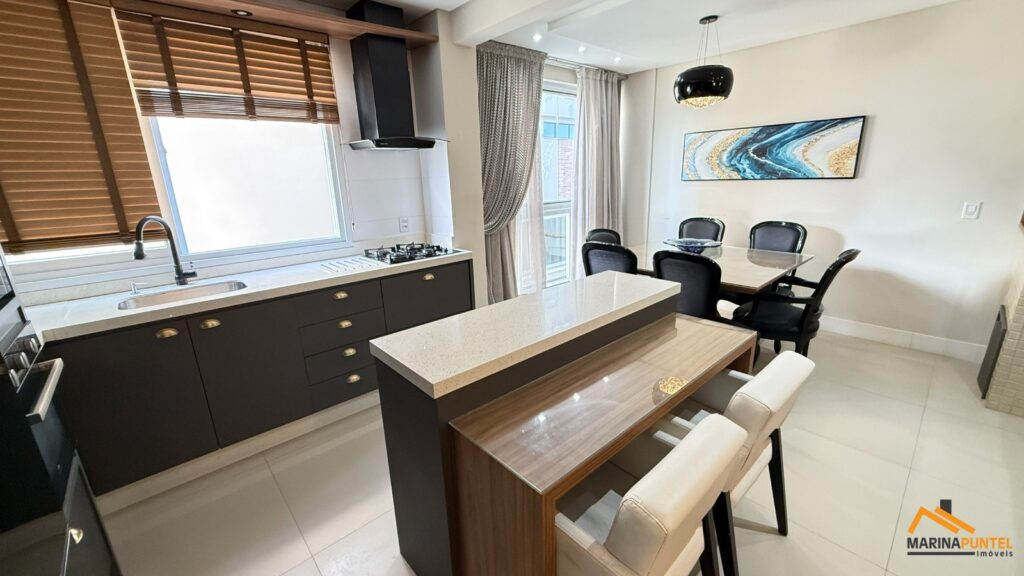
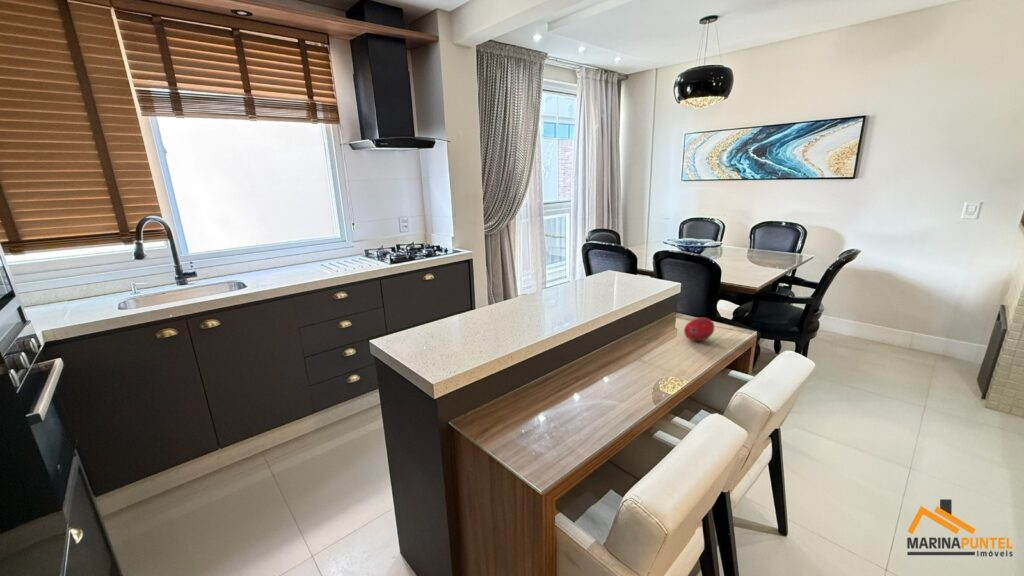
+ fruit [683,317,715,342]
